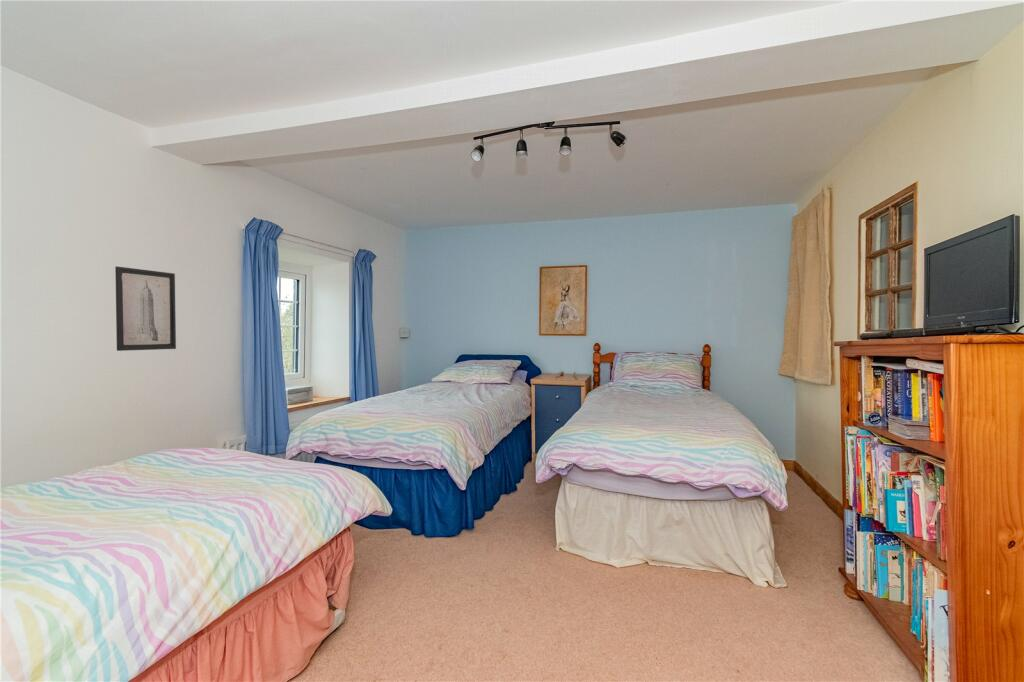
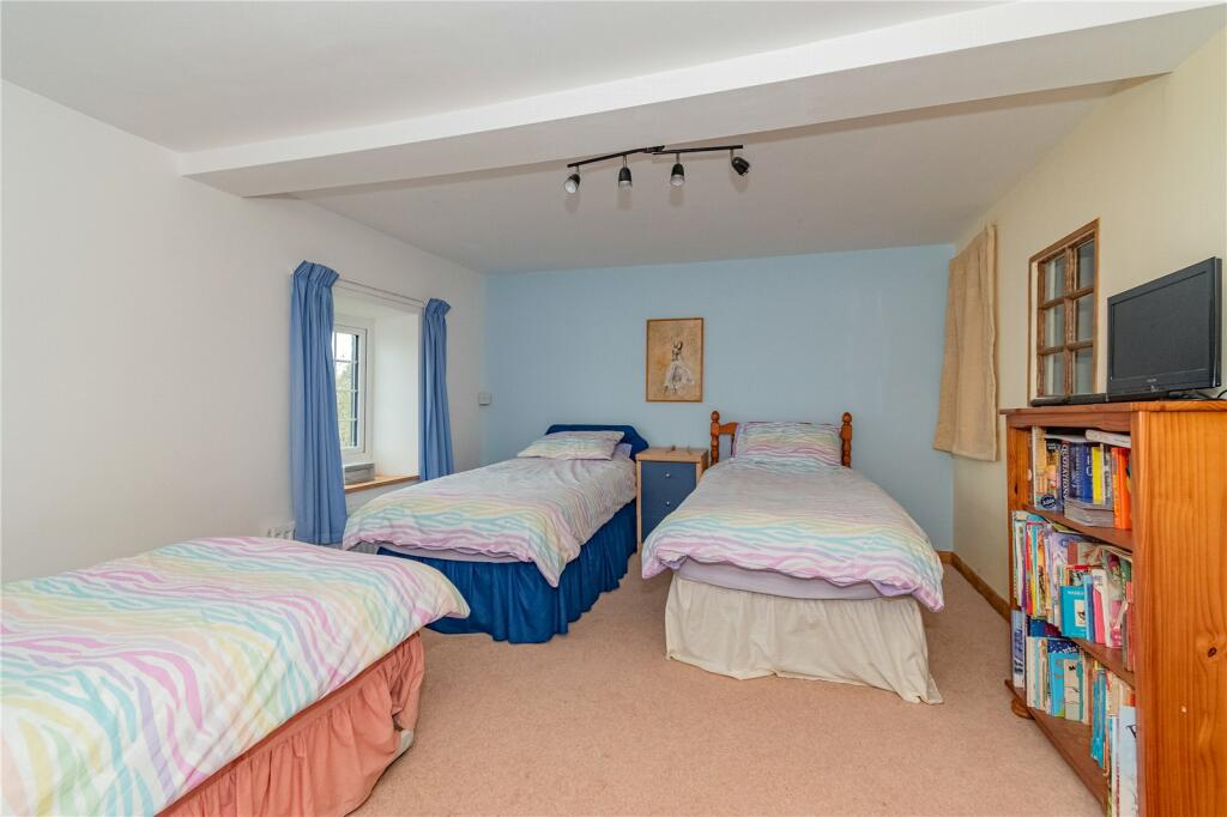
- wall art [114,265,177,352]
